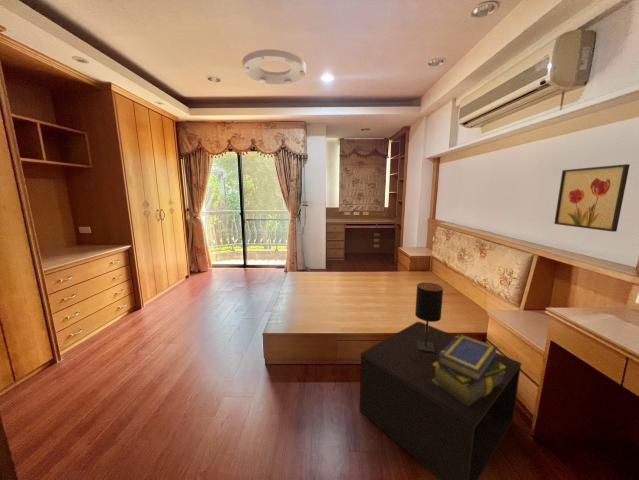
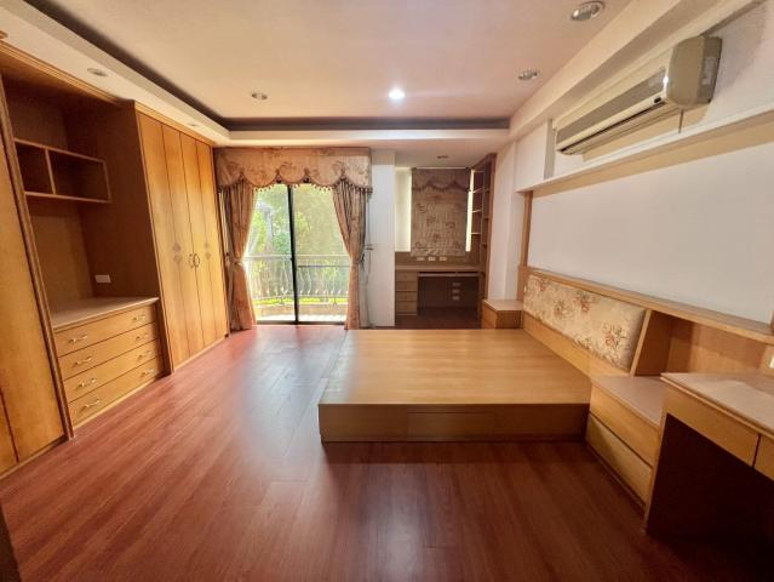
- ceiling light [241,48,307,85]
- table lamp [414,282,444,352]
- nightstand [359,320,522,480]
- stack of books [432,333,506,406]
- wall art [553,163,631,233]
